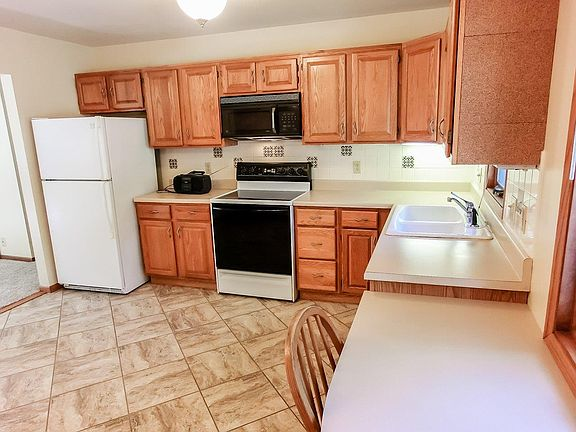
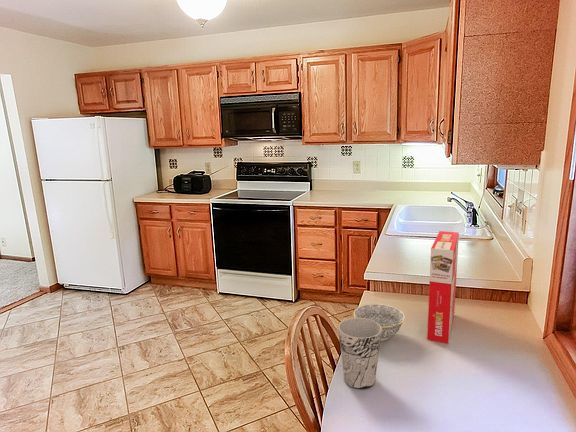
+ cereal box [426,230,460,345]
+ cup [337,317,382,390]
+ bowl [353,303,406,342]
